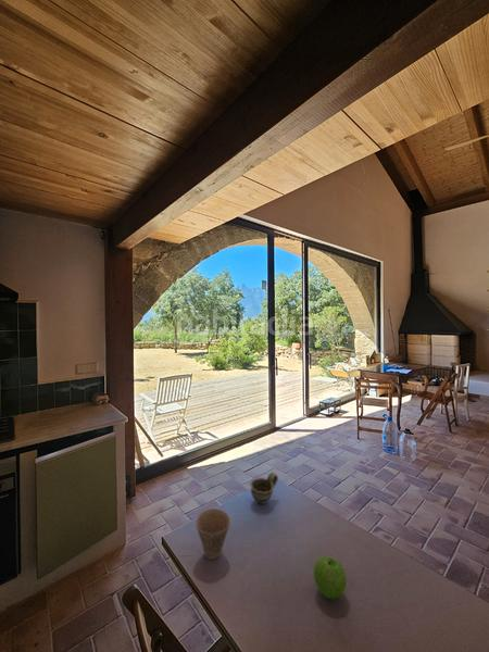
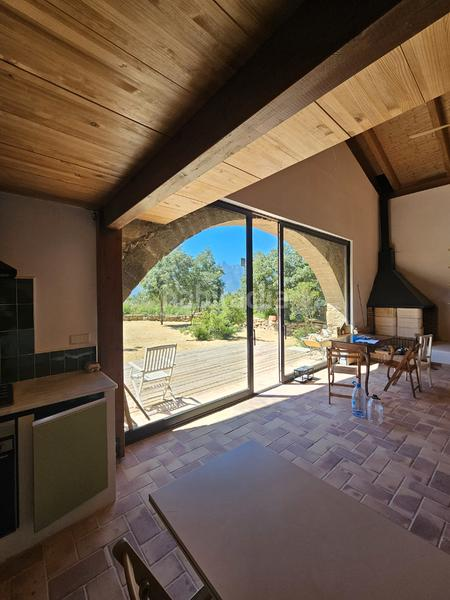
- cup [195,507,231,561]
- cup [249,472,279,505]
- fruit [313,555,348,601]
